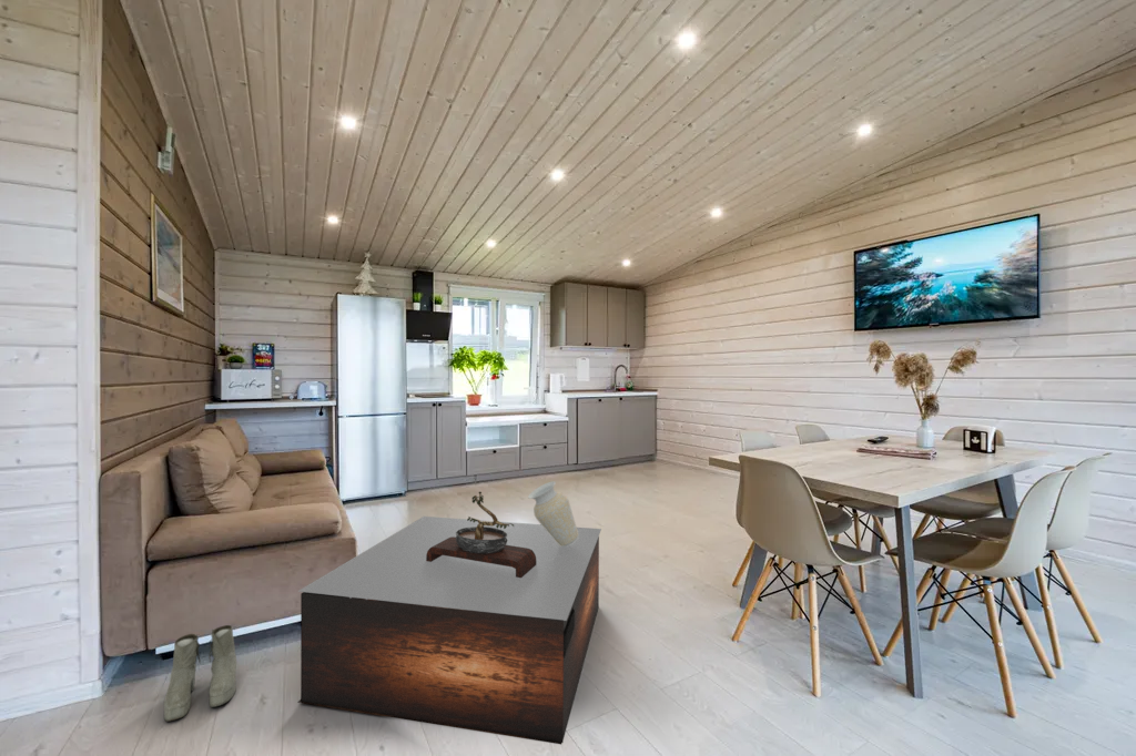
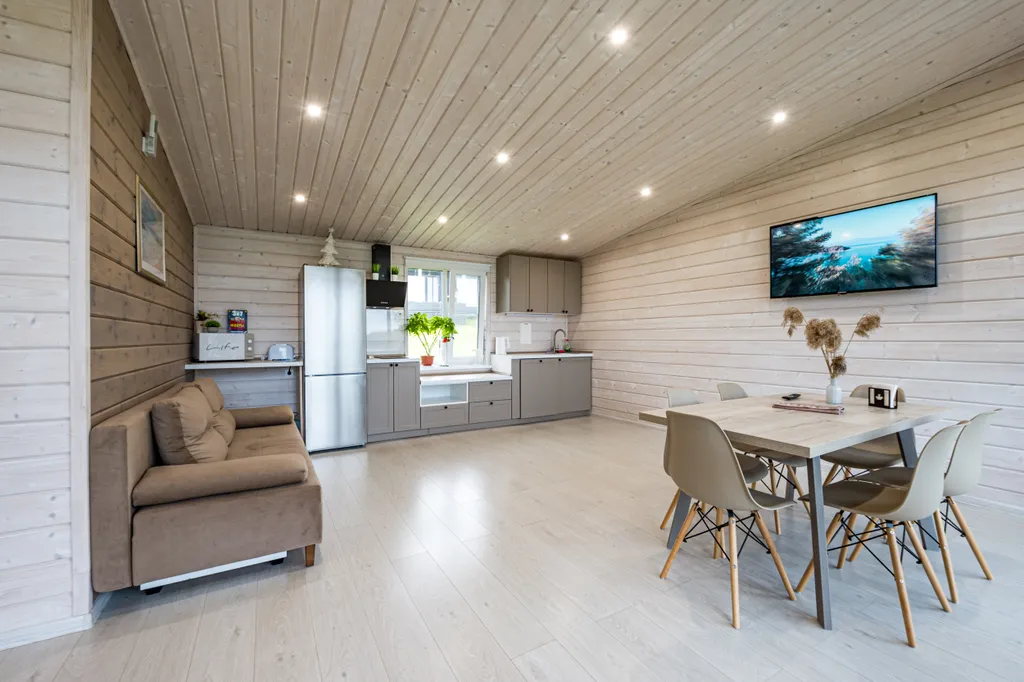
- boots [163,624,237,723]
- vase [527,480,578,546]
- coffee table [296,515,602,746]
- bonsai tree [426,491,536,578]
